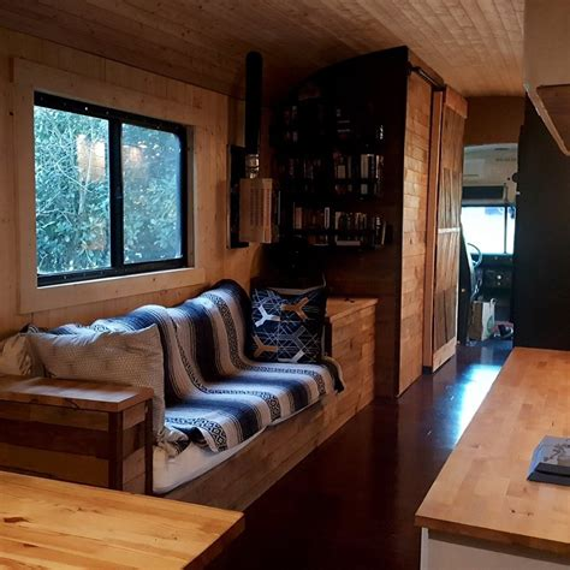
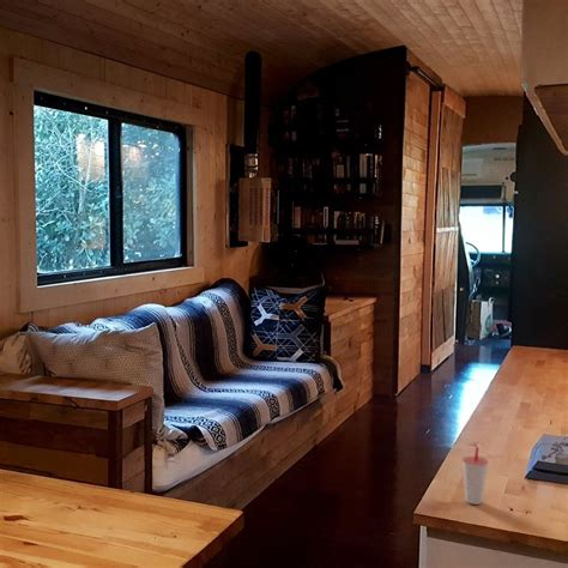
+ cup [461,446,490,506]
